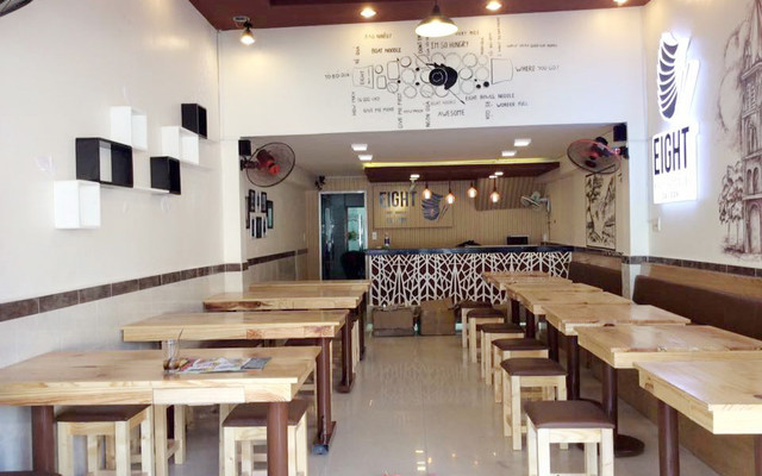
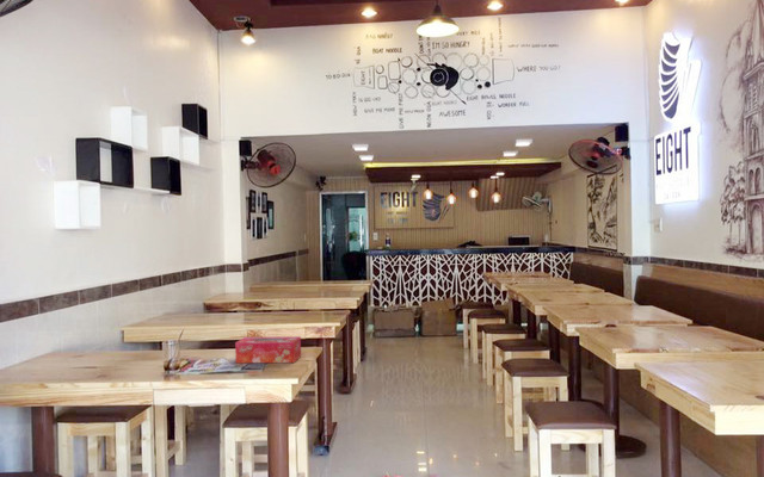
+ tissue box [234,335,302,364]
